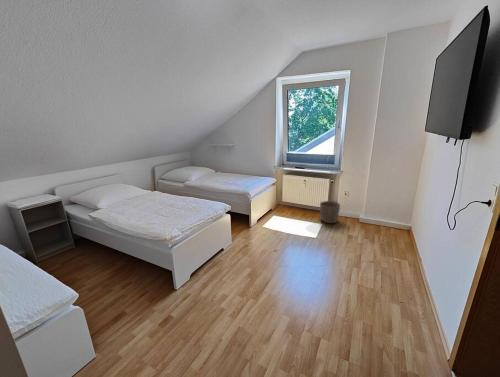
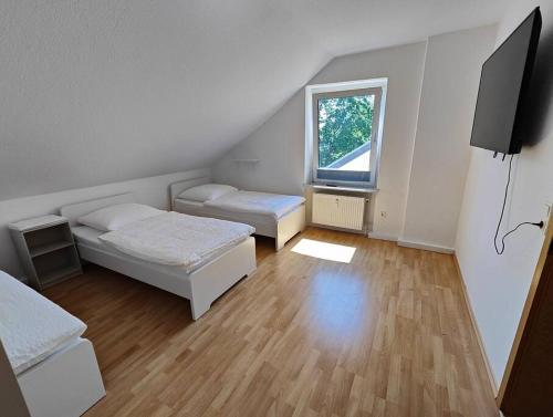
- waste basket [319,200,341,224]
